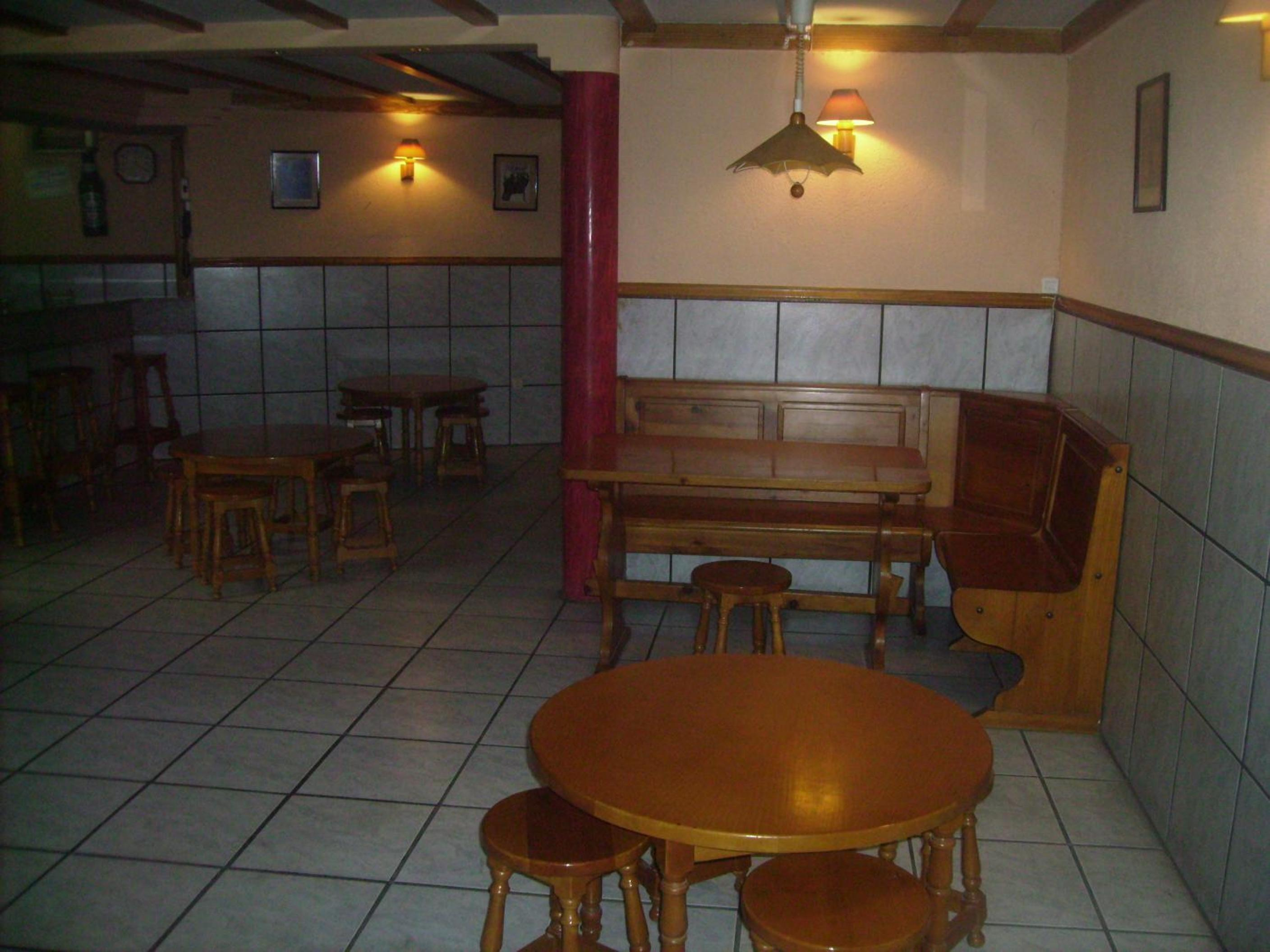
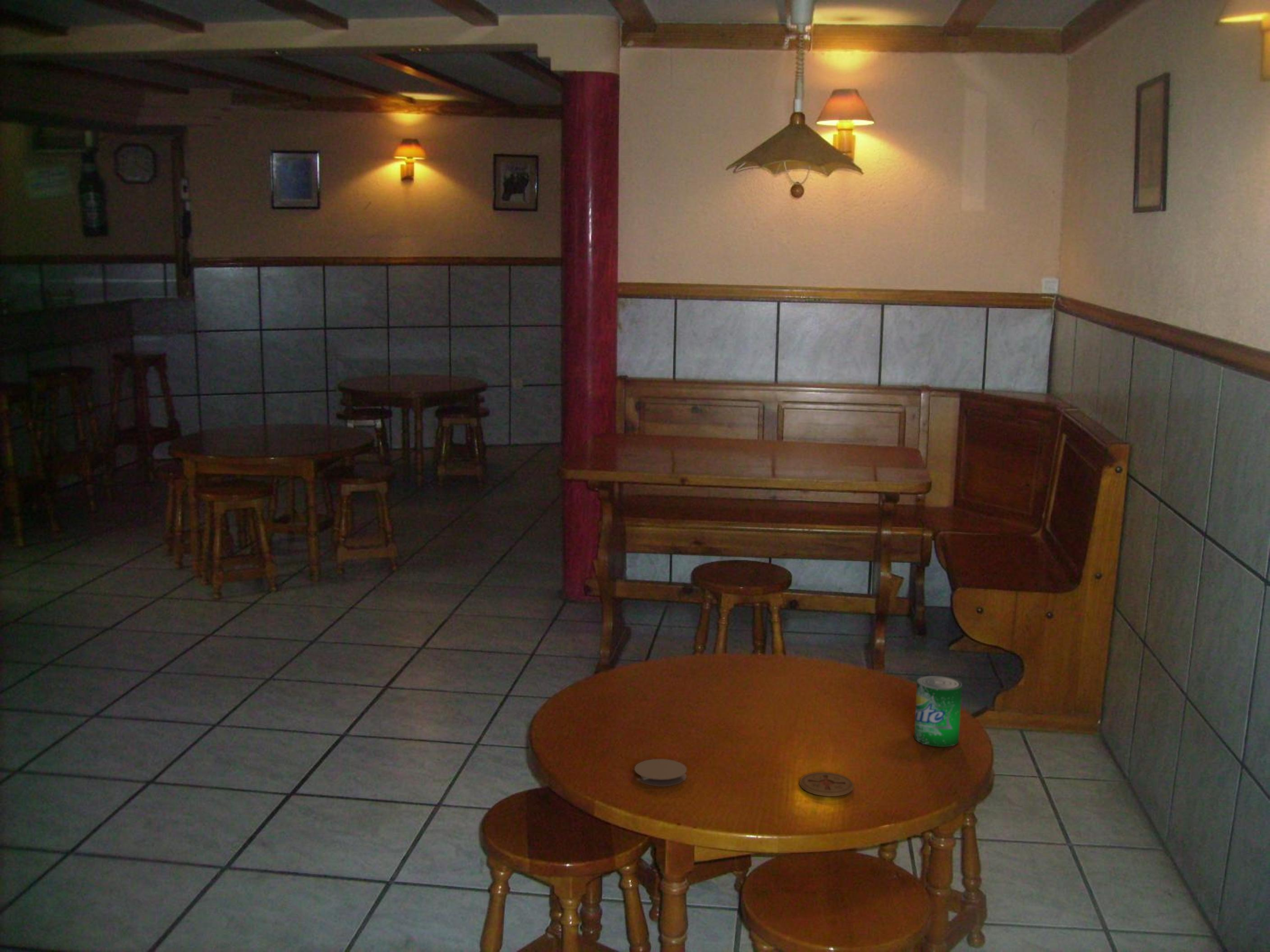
+ coaster [634,759,687,787]
+ coaster [799,772,854,797]
+ beverage can [914,675,962,747]
